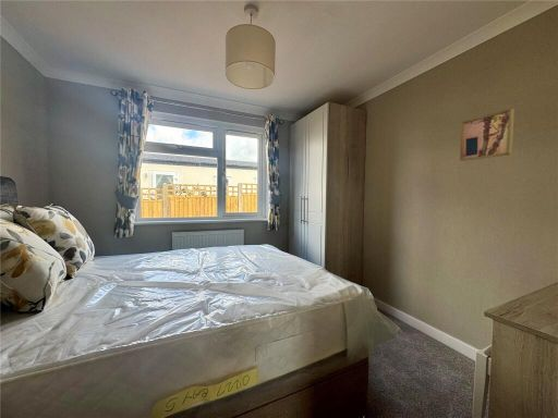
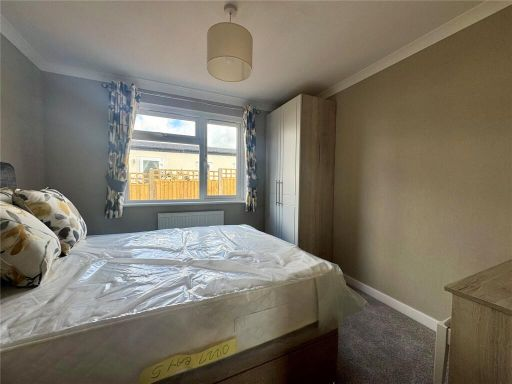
- wall art [459,108,515,162]
